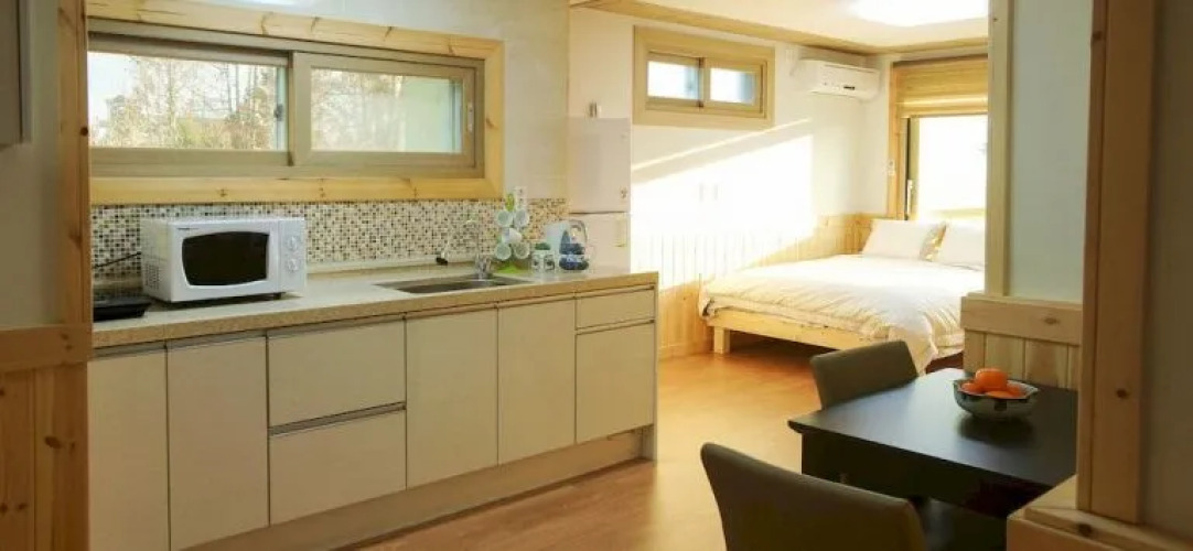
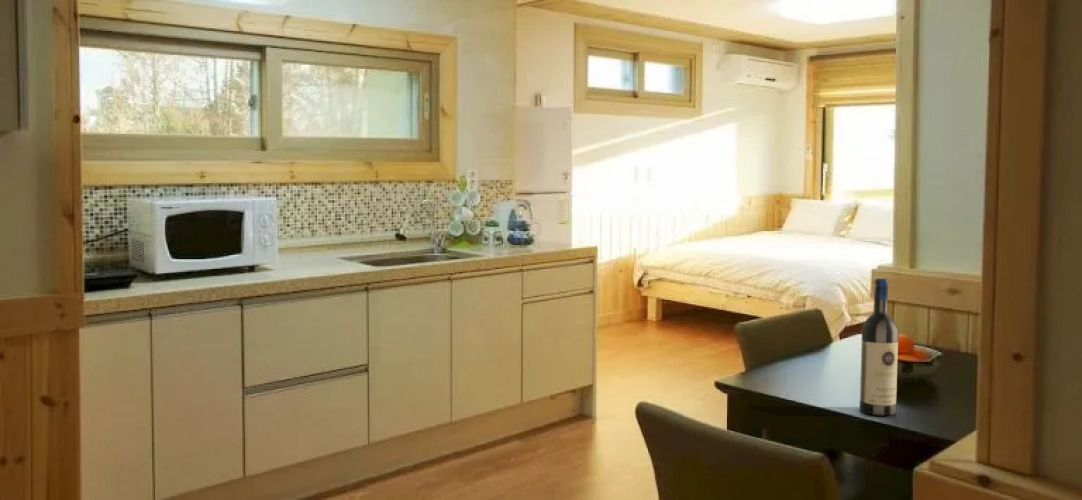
+ wine bottle [859,277,899,416]
